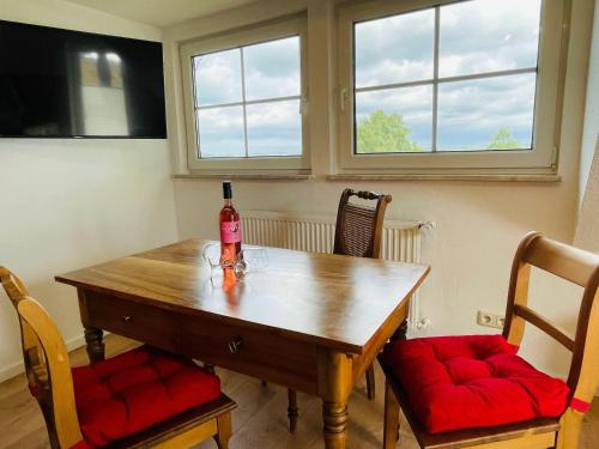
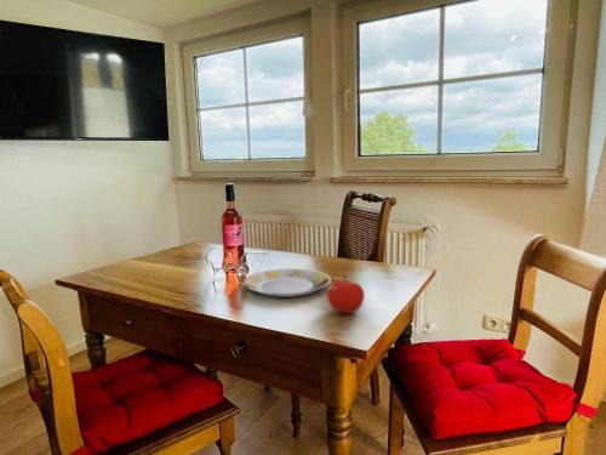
+ fruit [326,275,366,314]
+ plate [244,267,332,298]
